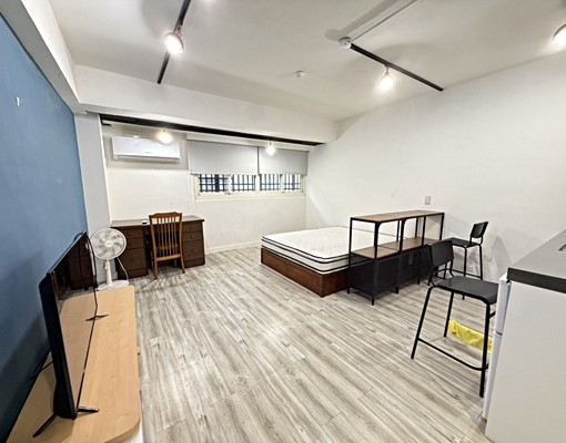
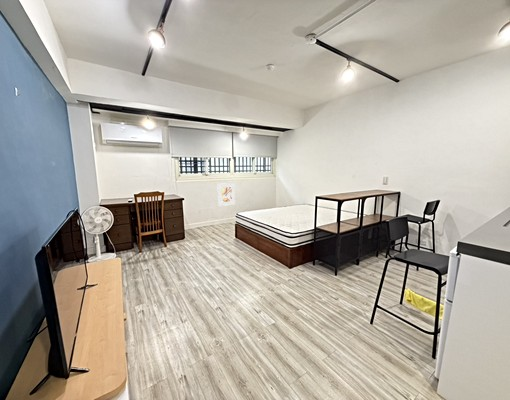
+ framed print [217,182,236,207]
